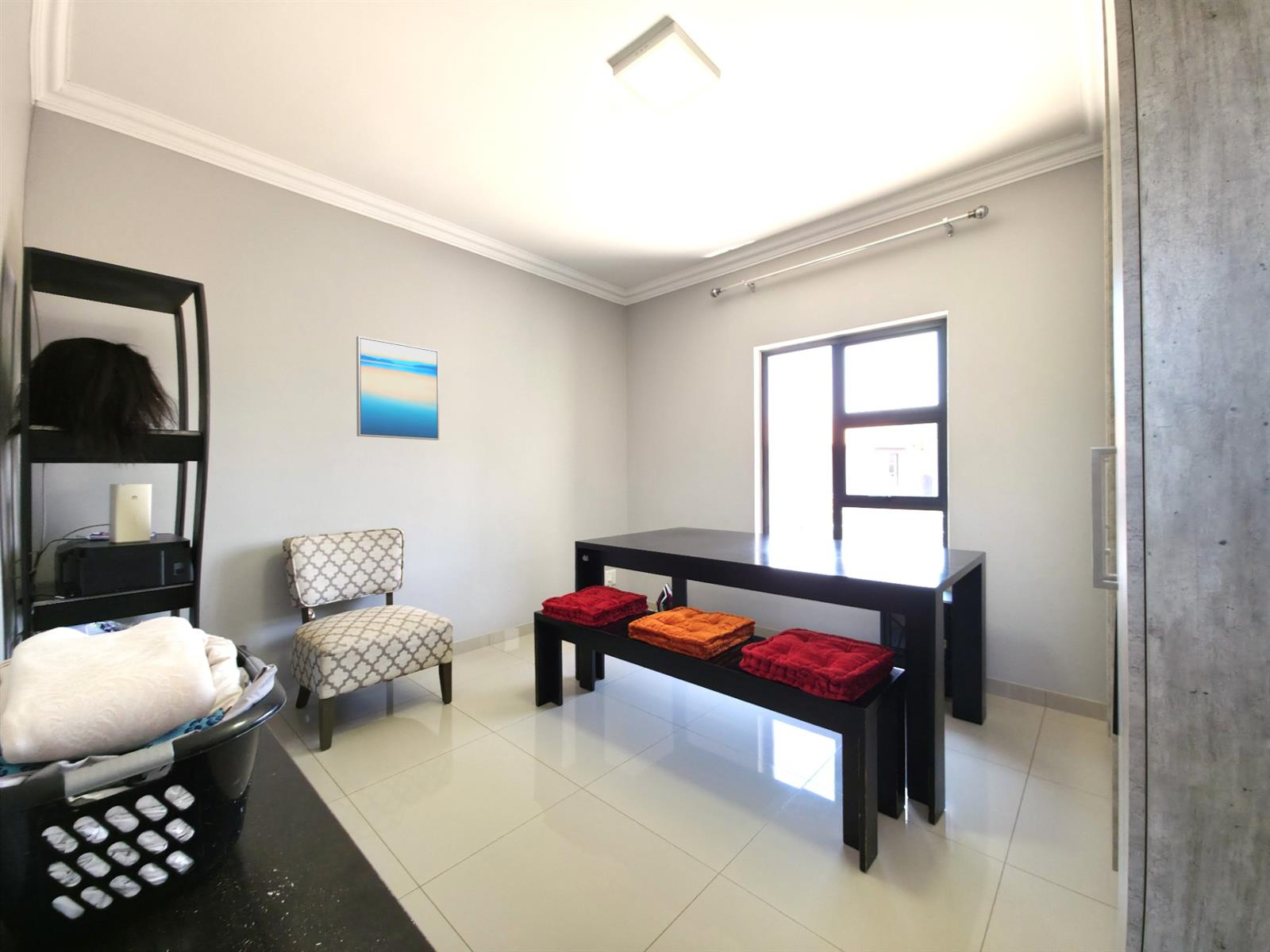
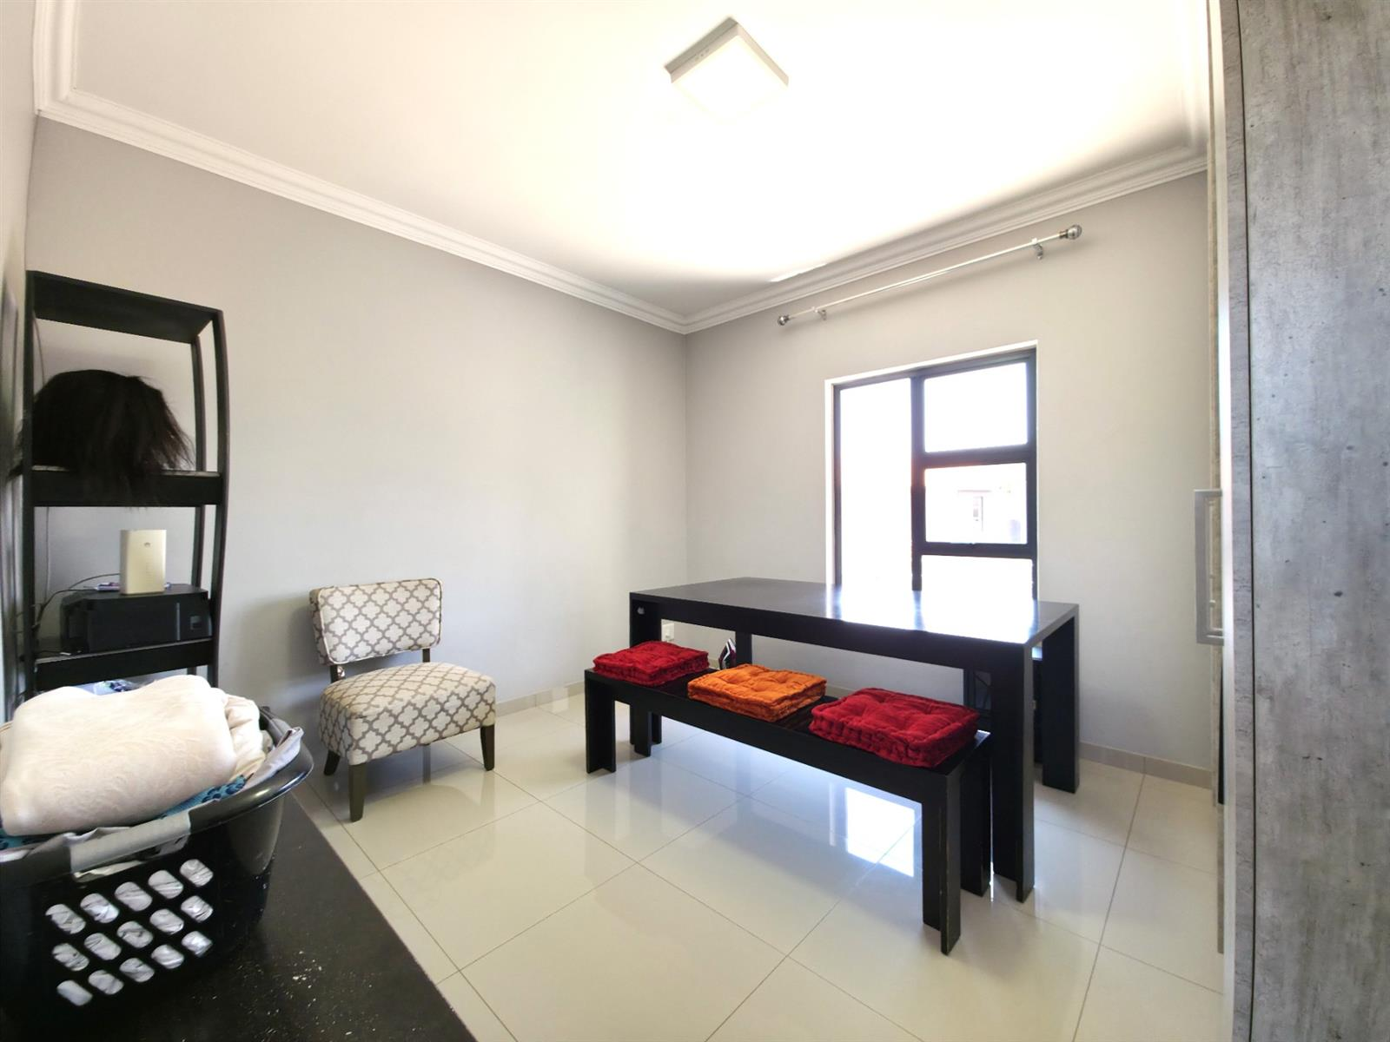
- wall art [356,335,440,441]
